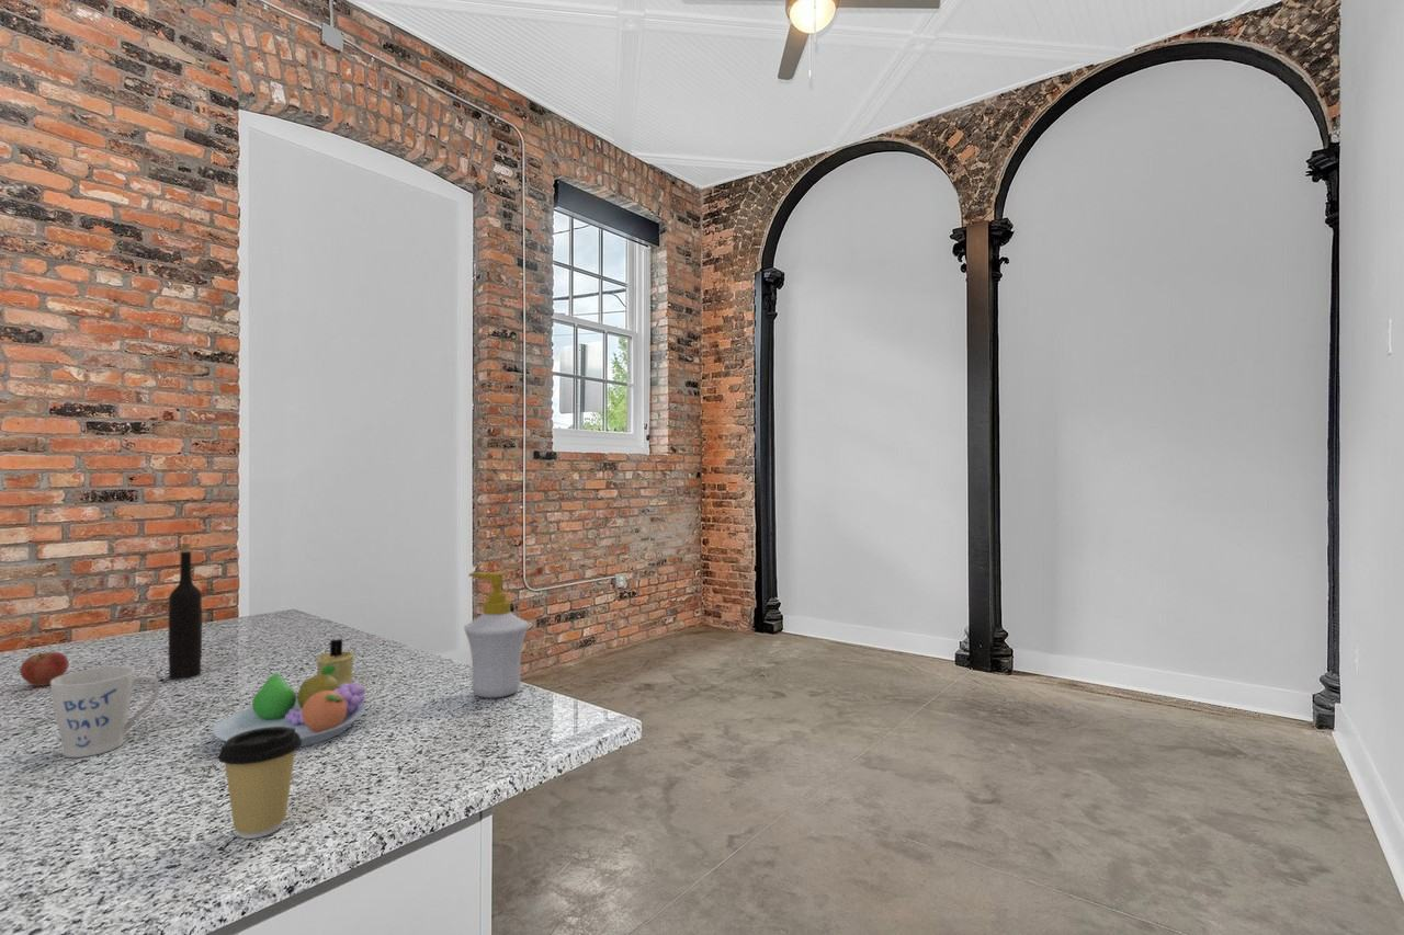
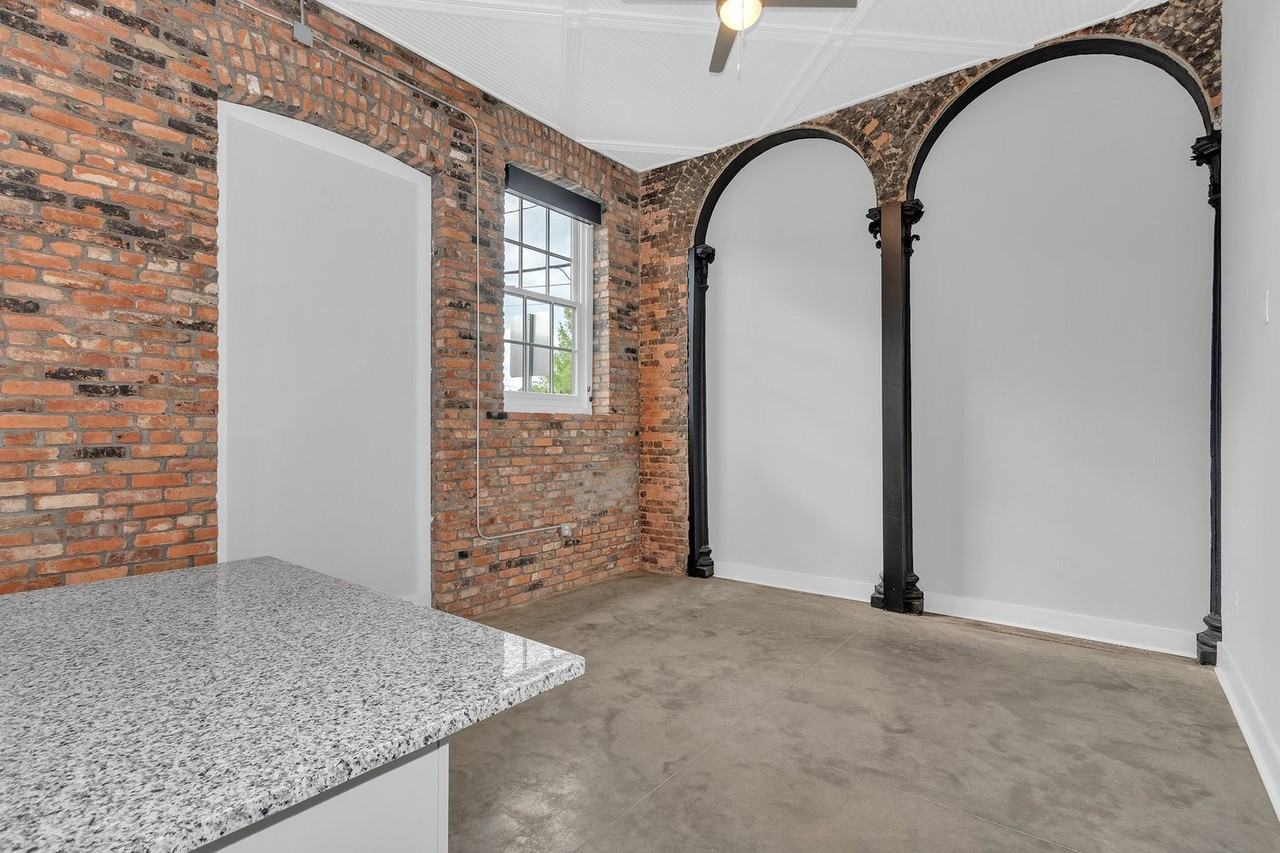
- mug [49,665,160,759]
- apple [19,651,69,687]
- coffee cup [216,727,302,840]
- soap bottle [463,570,530,699]
- candle [316,638,355,685]
- fruit bowl [212,665,366,749]
- wine bottle [168,543,203,681]
